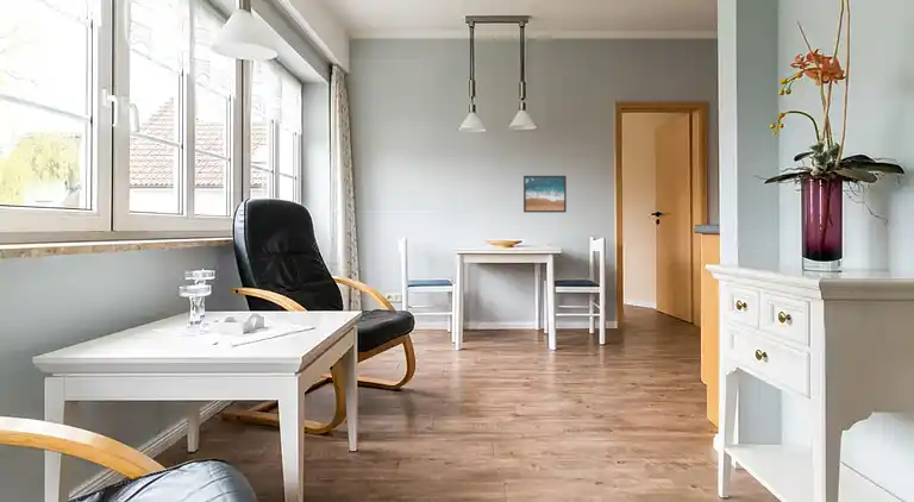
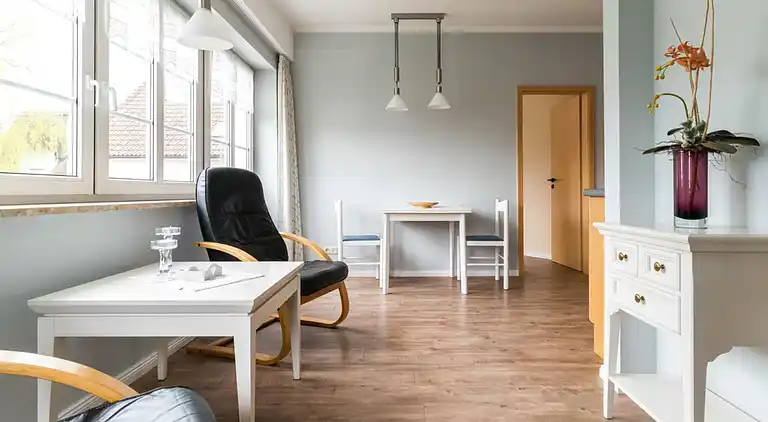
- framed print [522,175,568,214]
